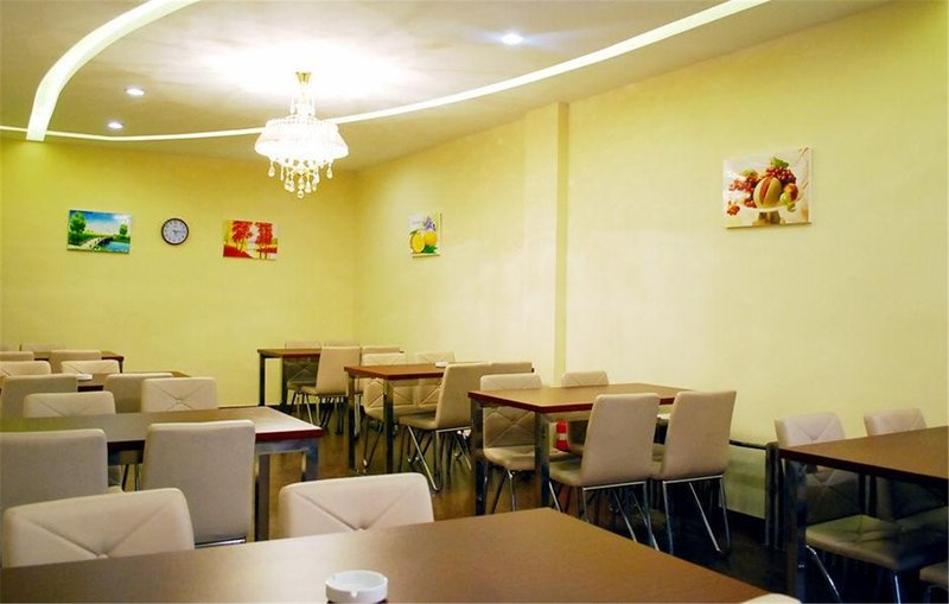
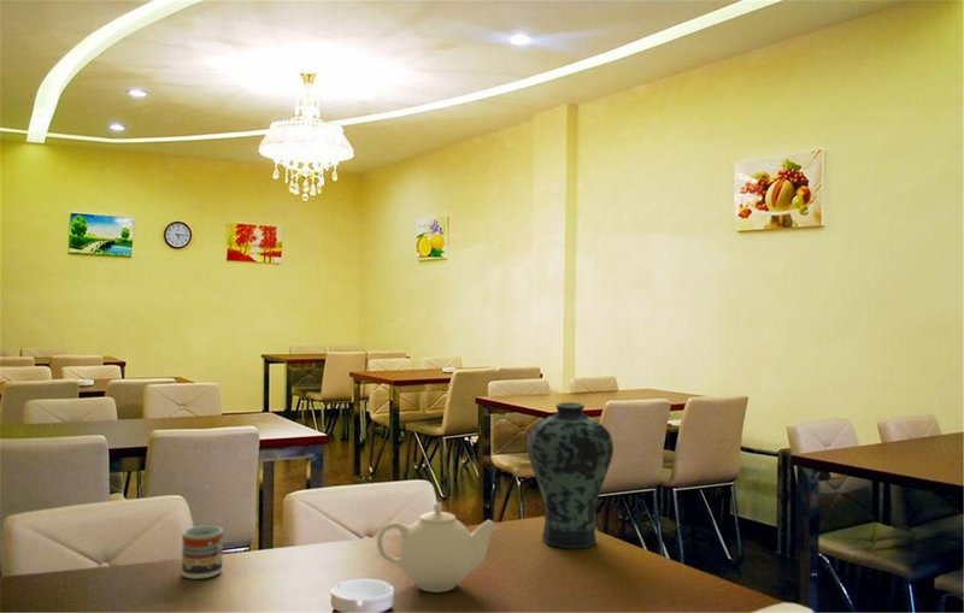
+ cup [181,525,224,580]
+ vase [525,401,615,549]
+ teapot [376,501,500,593]
